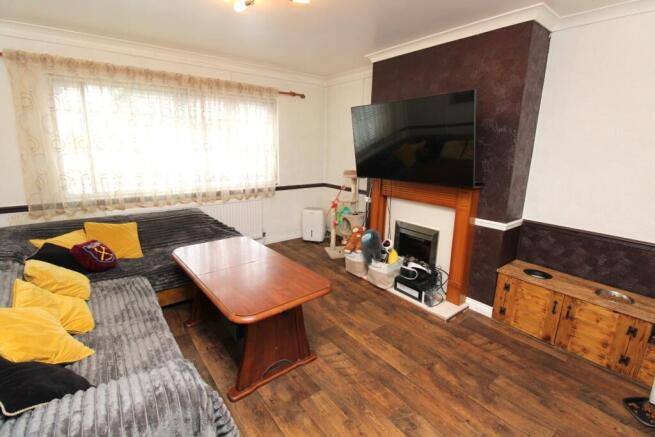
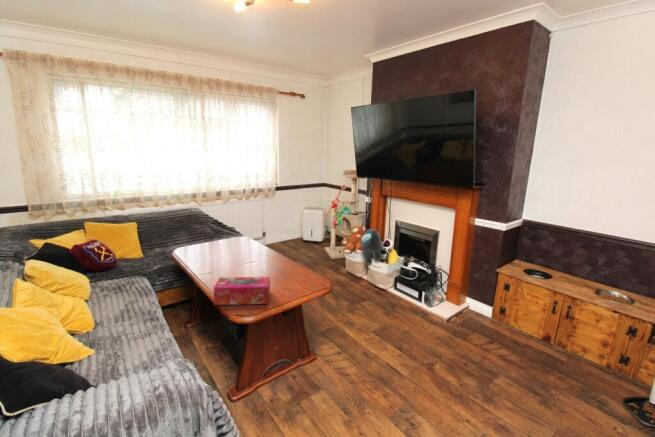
+ tissue box [213,276,271,306]
